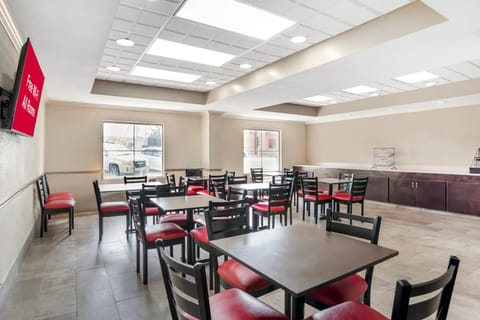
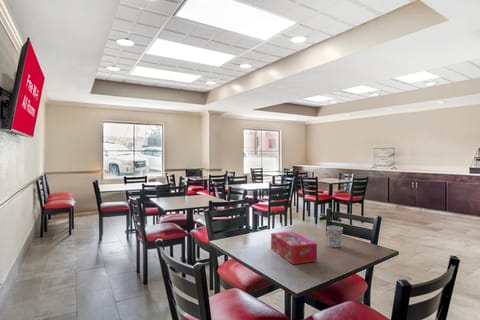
+ tissue box [270,230,318,265]
+ cup [325,225,344,248]
